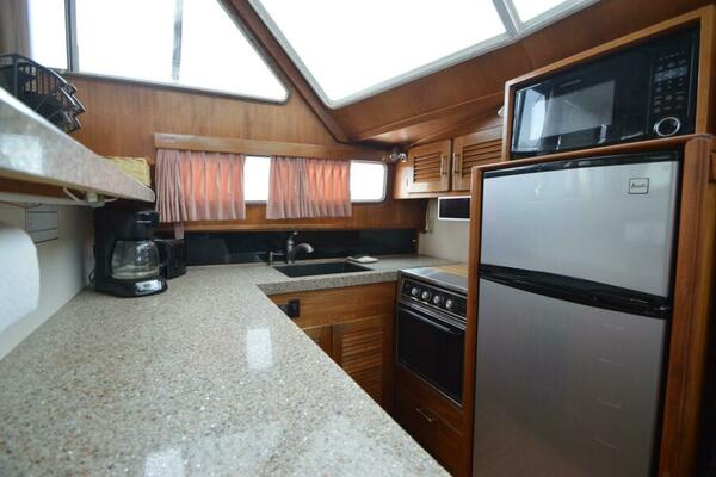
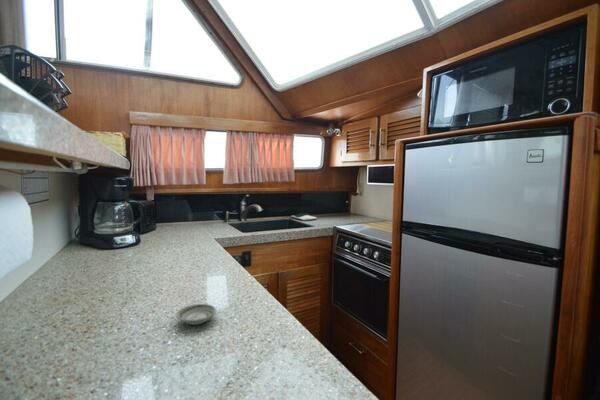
+ saucer [175,303,217,326]
